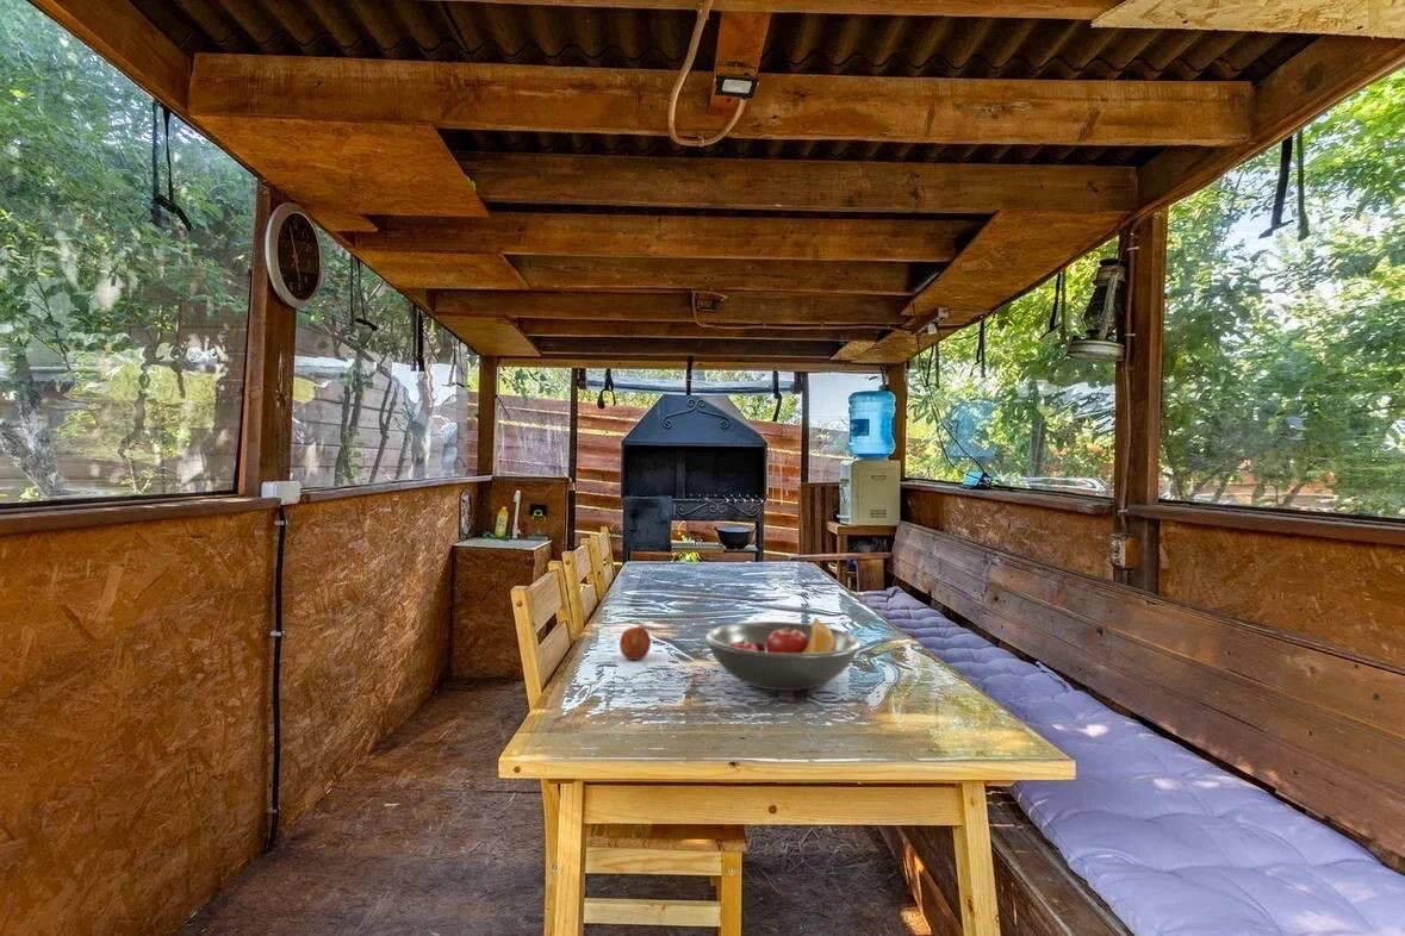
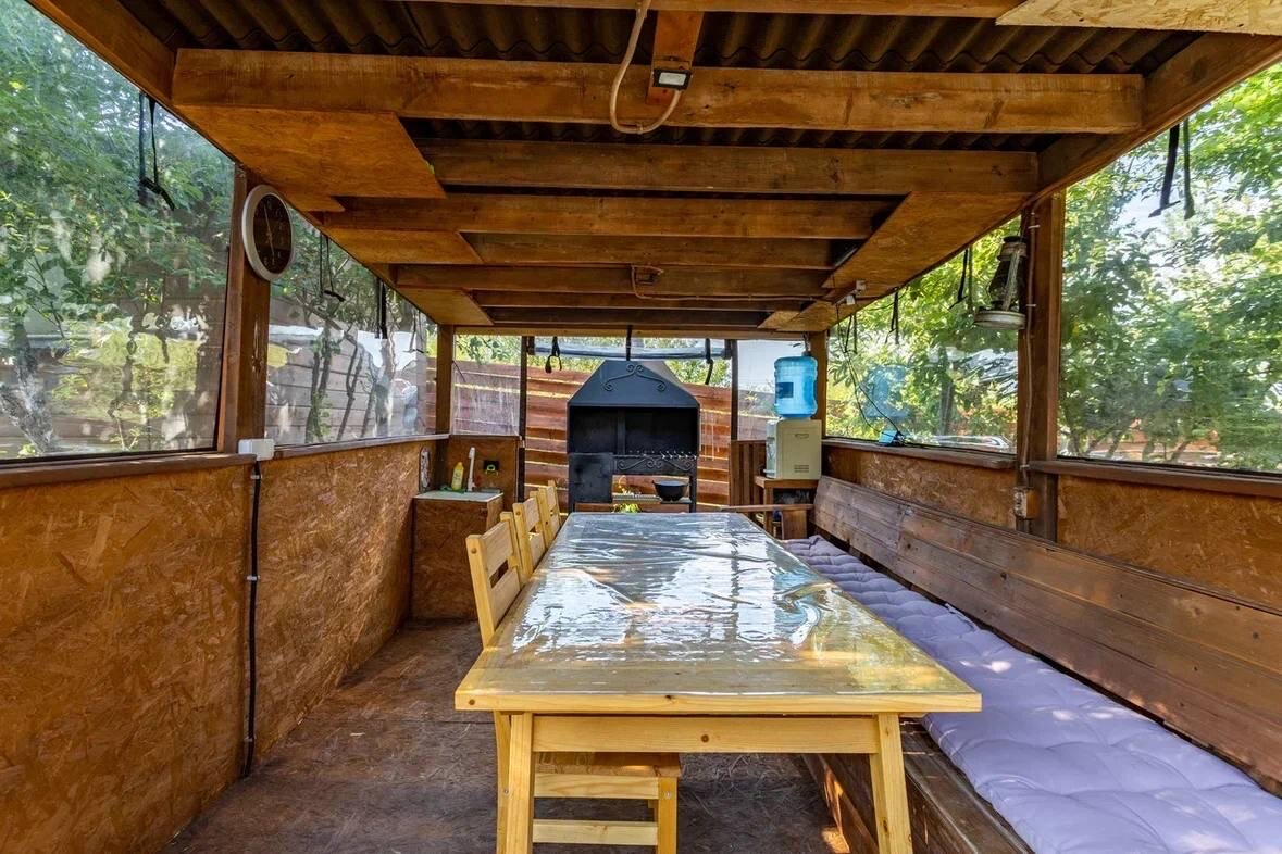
- fruit [618,625,652,661]
- fruit bowl [704,617,863,692]
